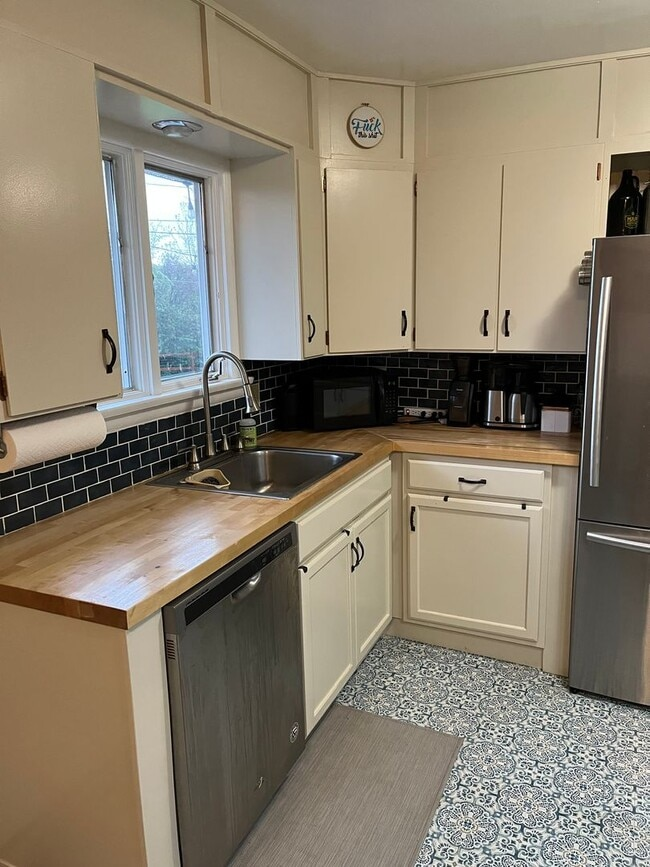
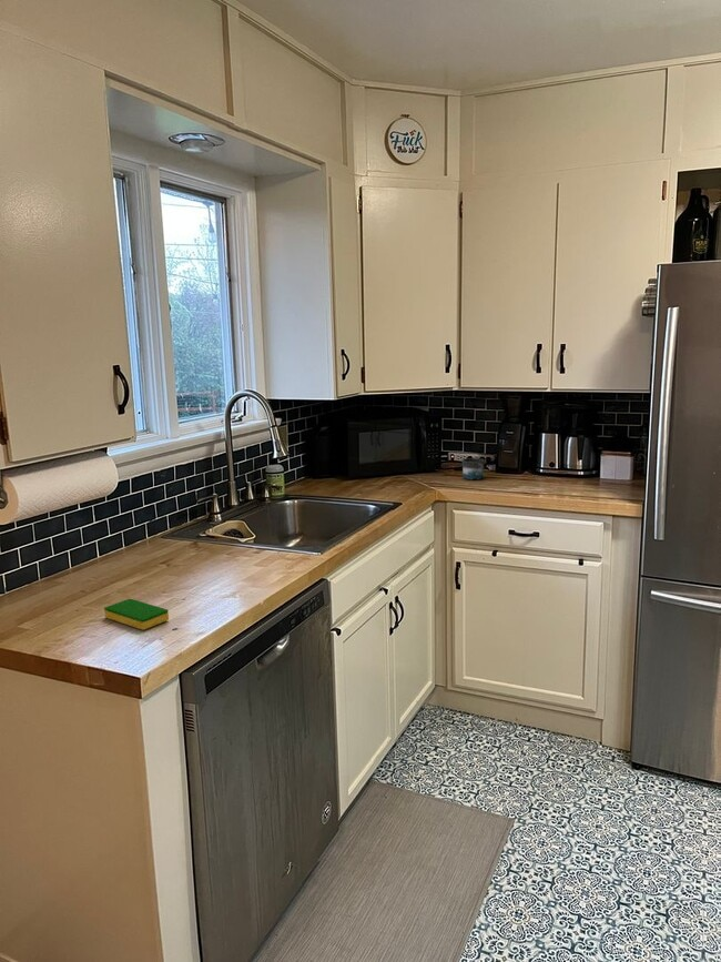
+ mug [461,457,485,480]
+ dish sponge [103,598,170,631]
